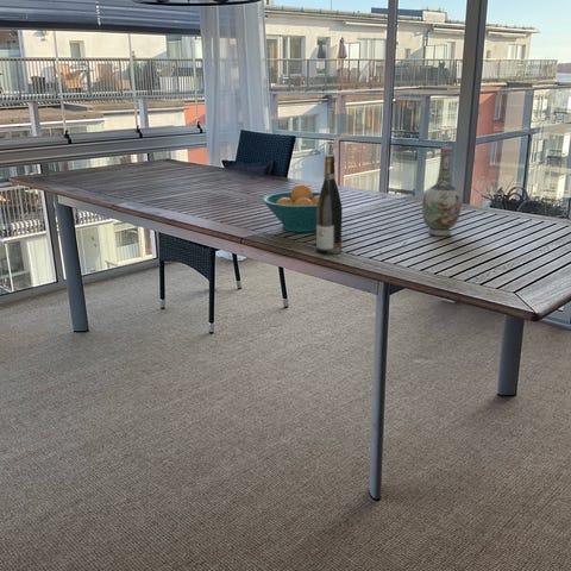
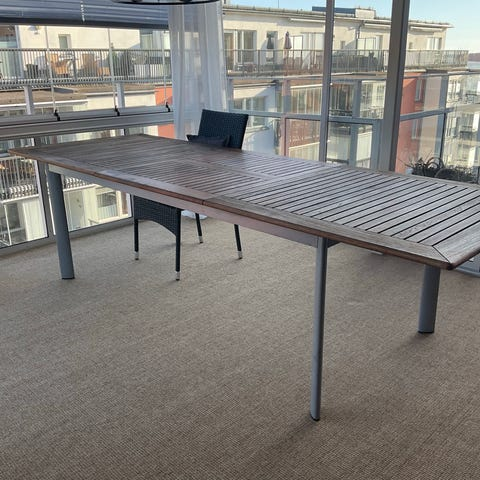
- wine bottle [315,155,344,256]
- vase [421,146,463,237]
- fruit bowl [262,183,320,233]
